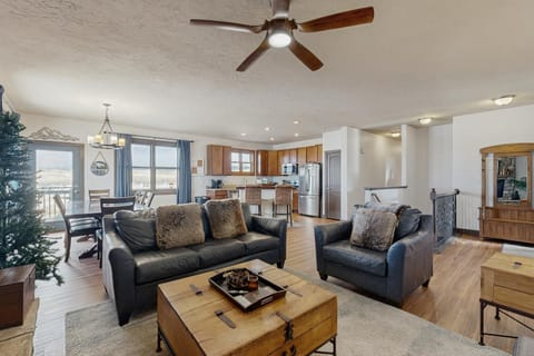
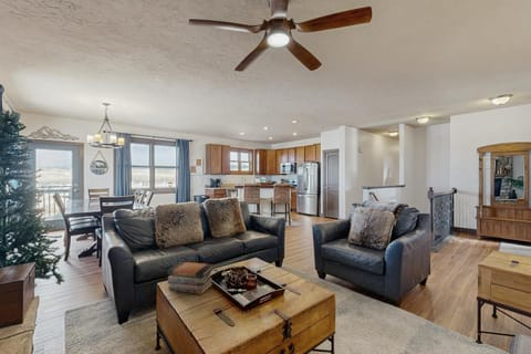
+ book stack [166,261,215,295]
